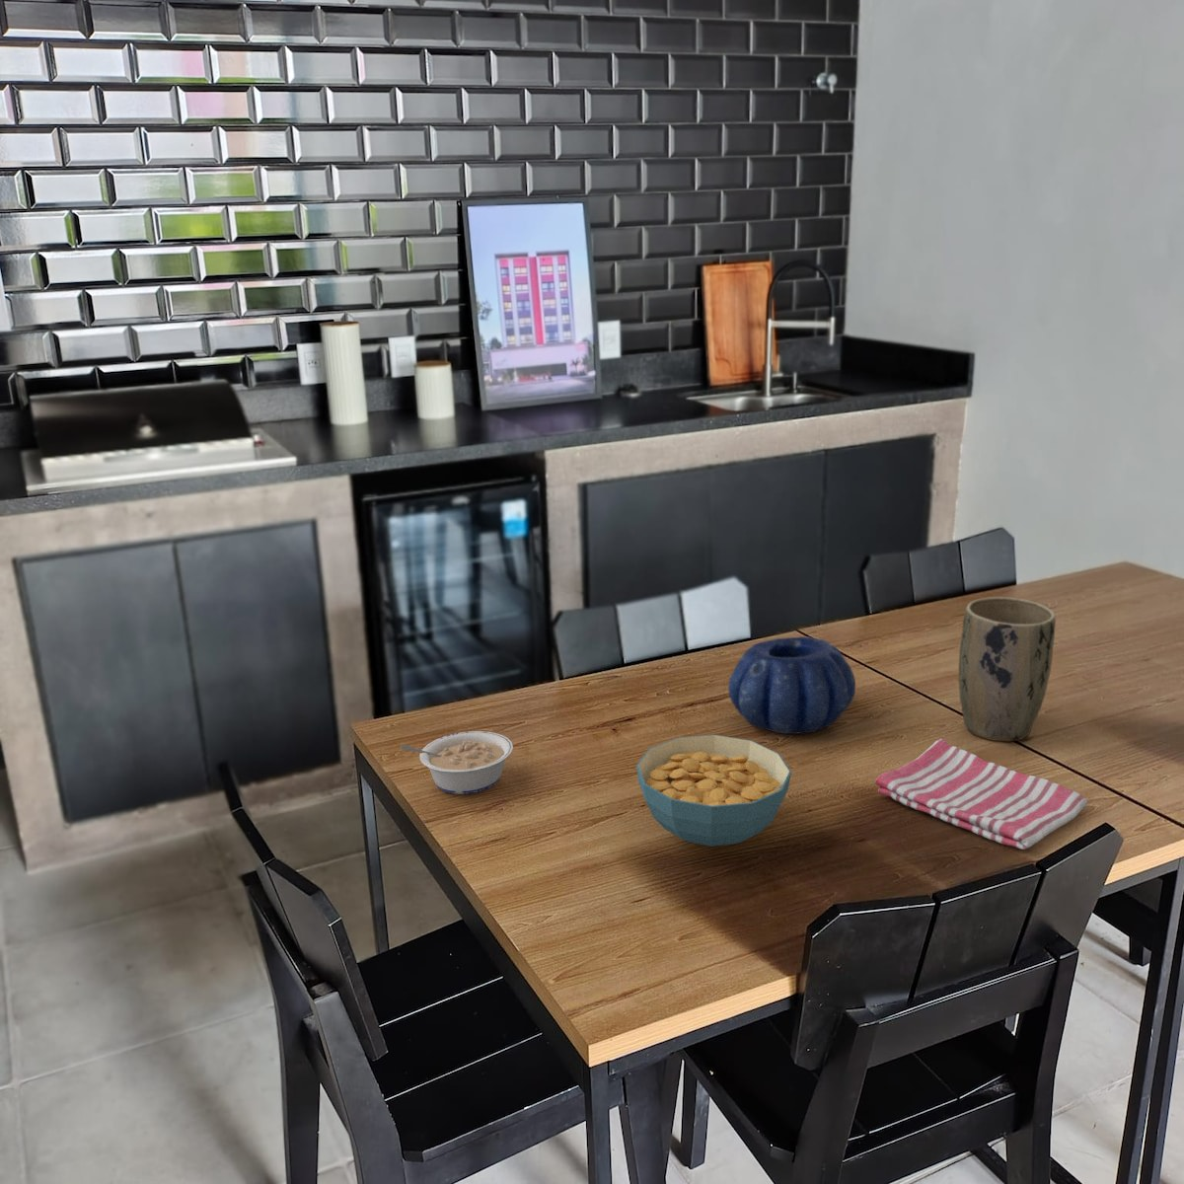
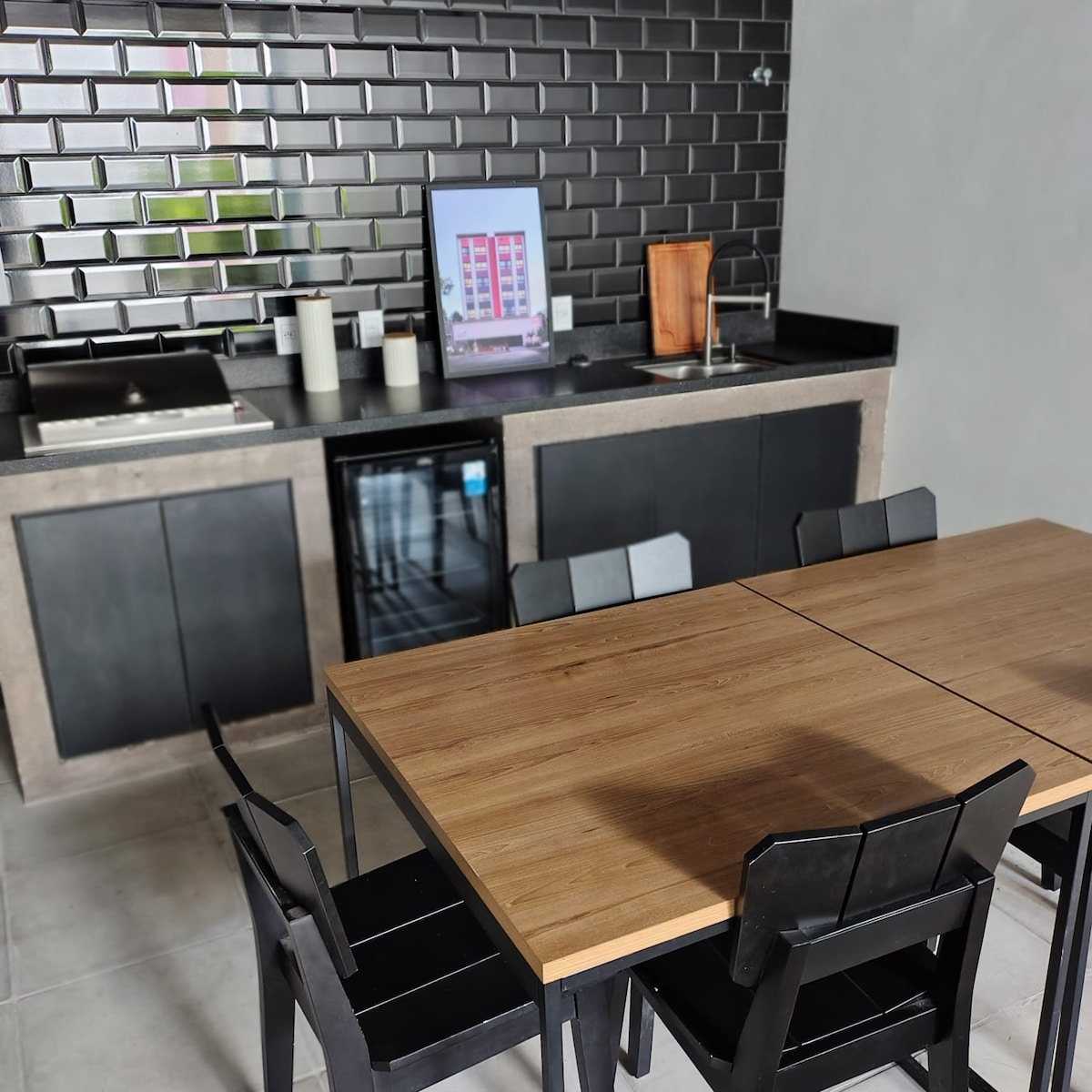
- decorative bowl [728,635,857,735]
- dish towel [874,738,1089,850]
- cereal bowl [635,734,793,848]
- legume [400,730,514,795]
- plant pot [958,596,1057,742]
